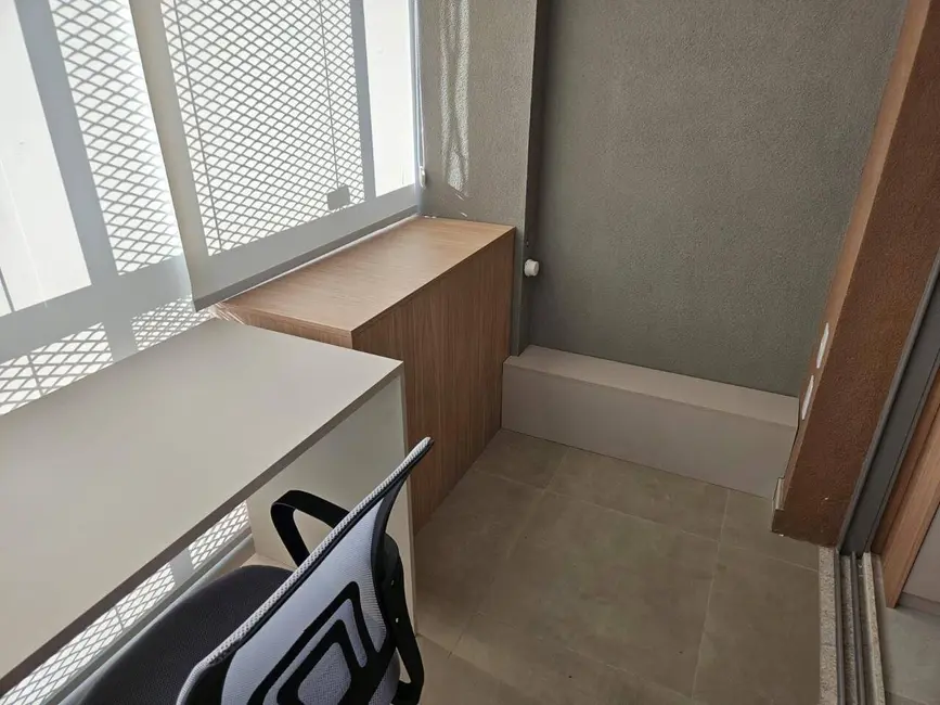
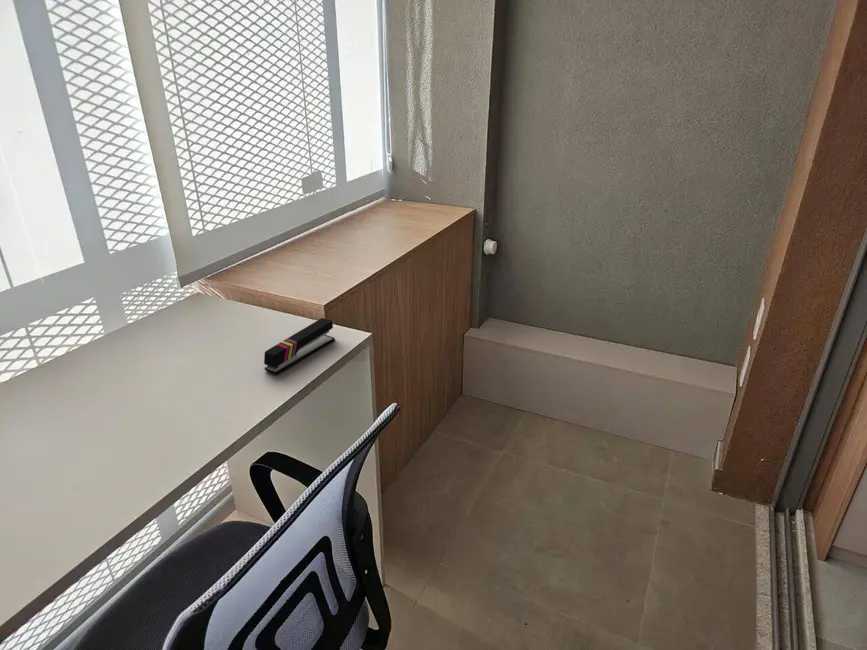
+ stapler [263,317,336,375]
